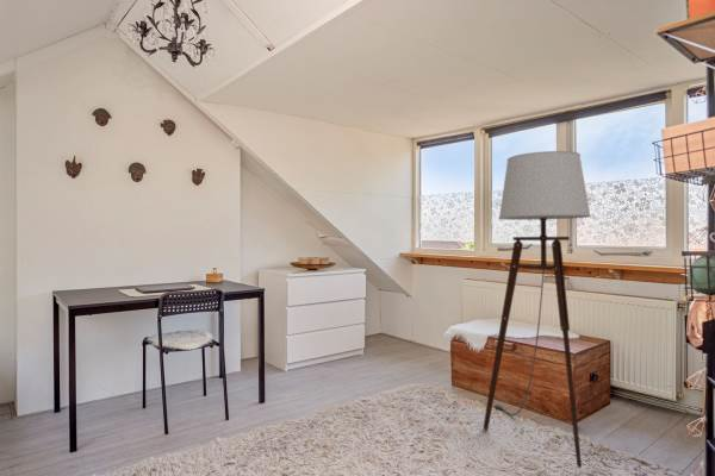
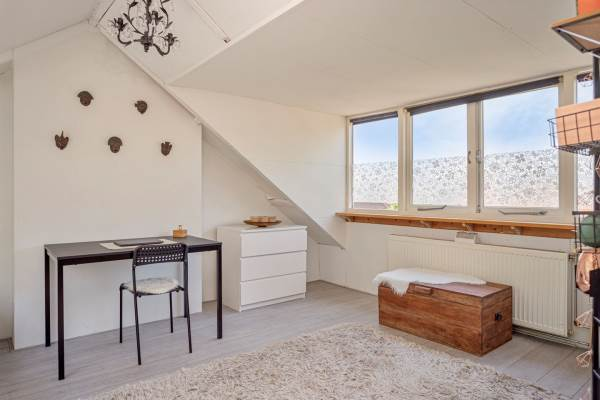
- floor lamp [483,150,592,469]
